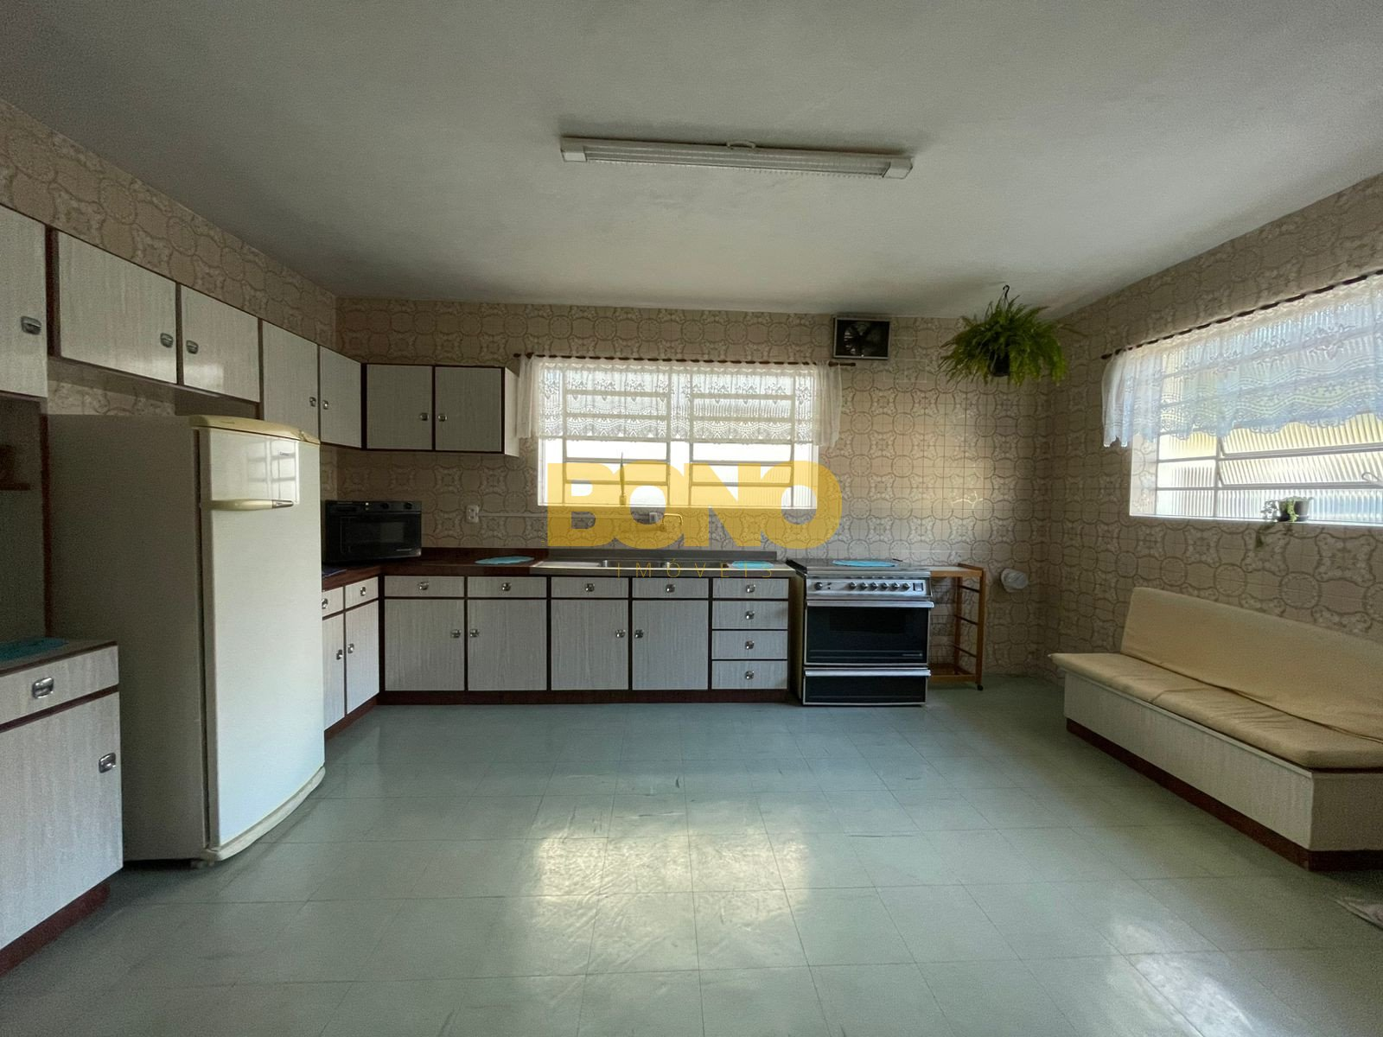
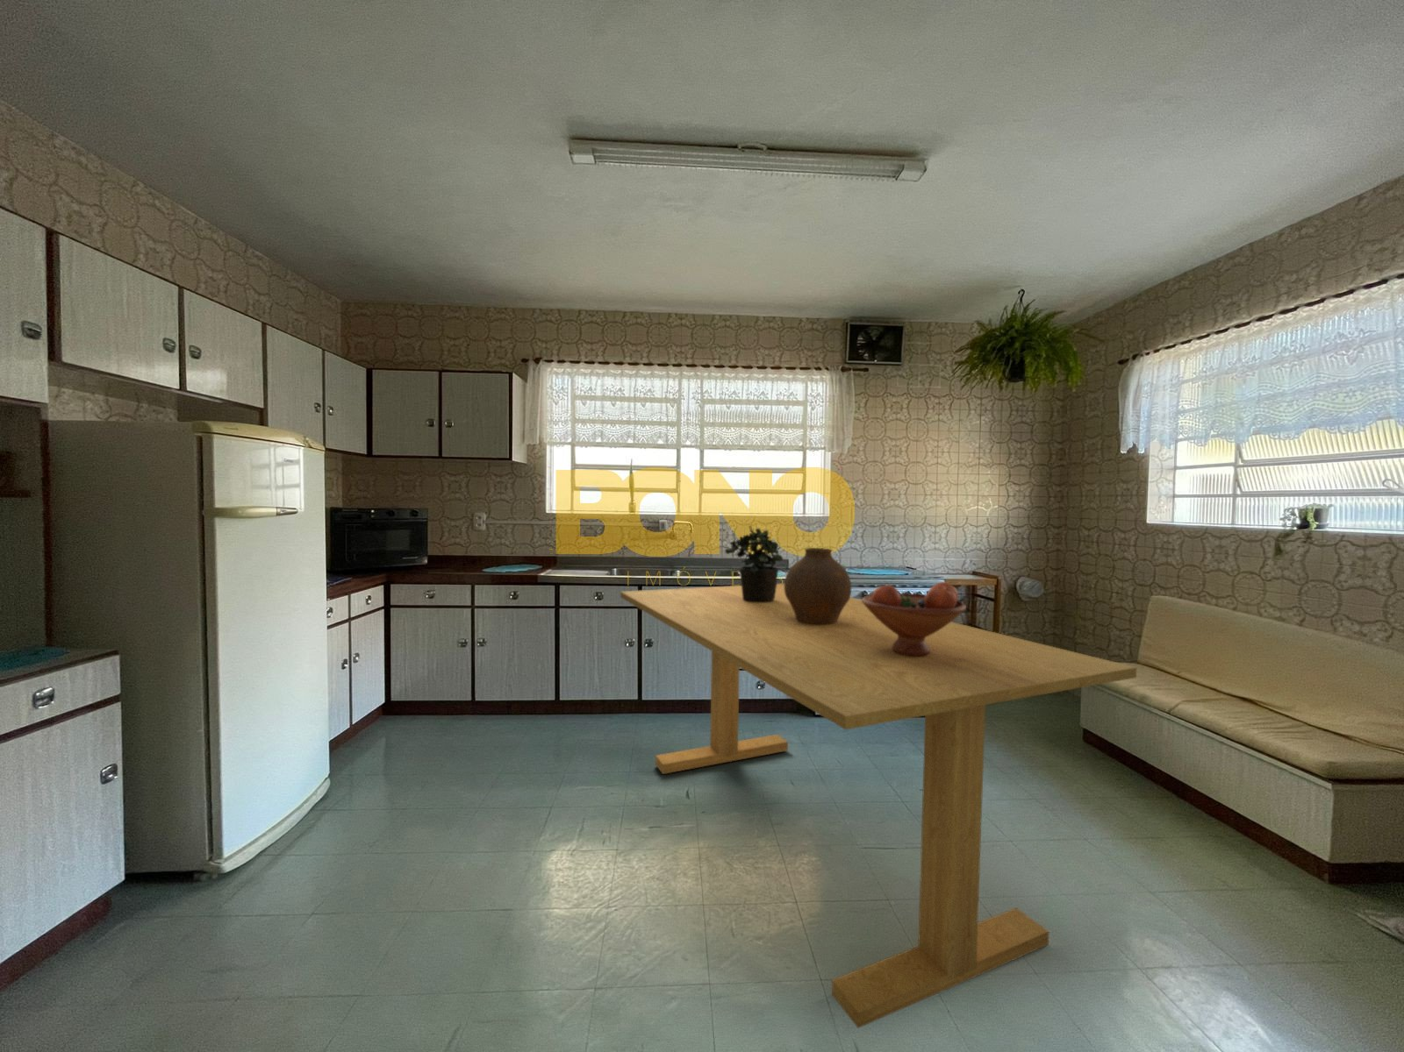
+ potted plant [724,525,784,603]
+ dining table [619,582,1138,1029]
+ fruit bowl [861,581,967,655]
+ vase [784,547,852,625]
